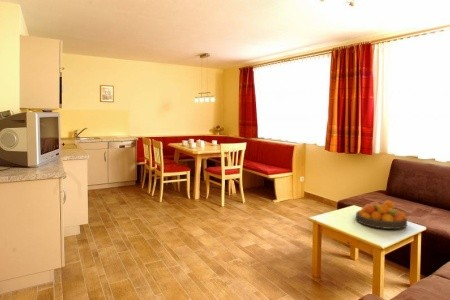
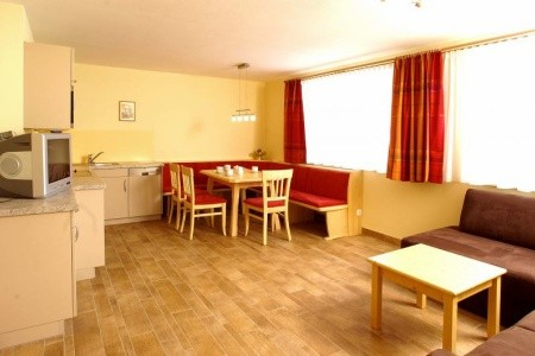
- fruit bowl [355,200,408,230]
